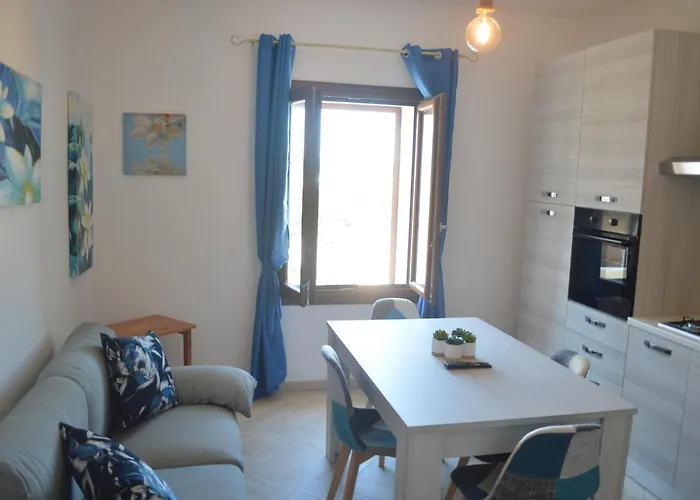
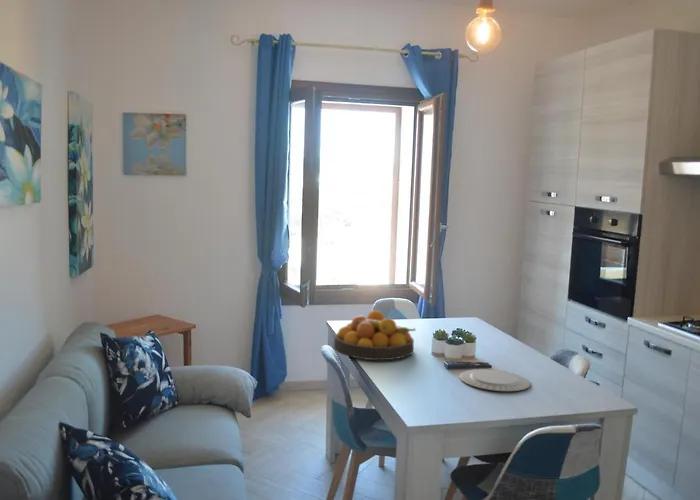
+ fruit bowl [333,309,417,361]
+ chinaware [459,368,532,392]
